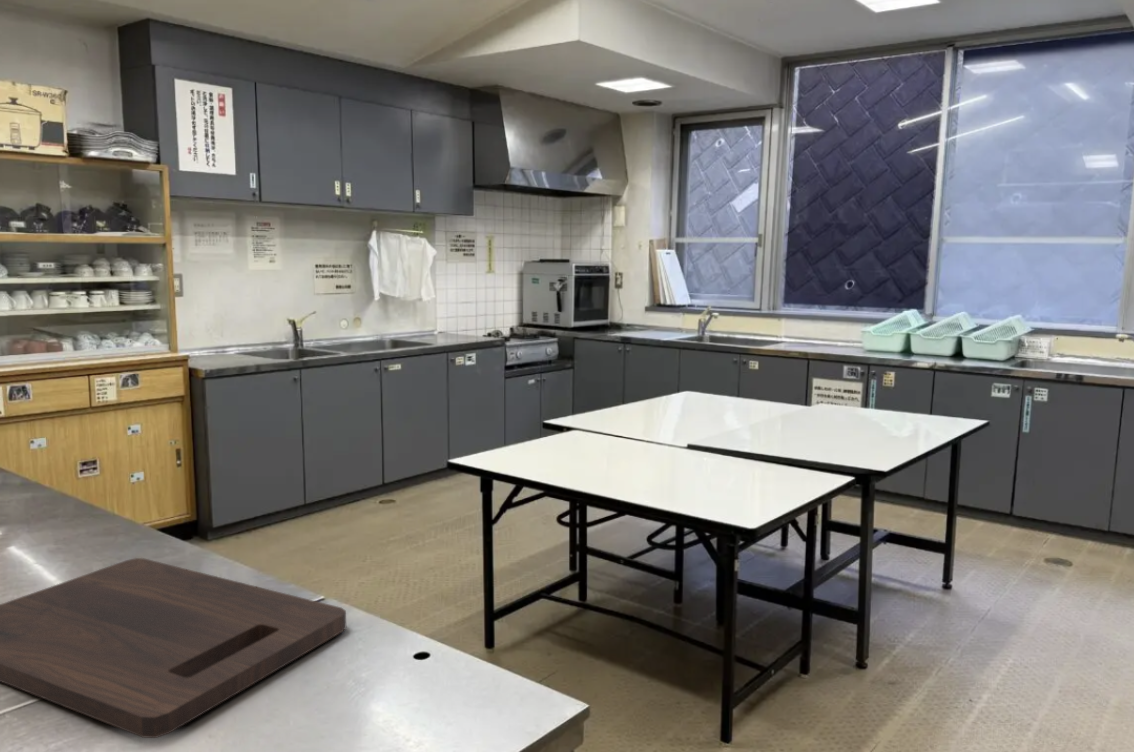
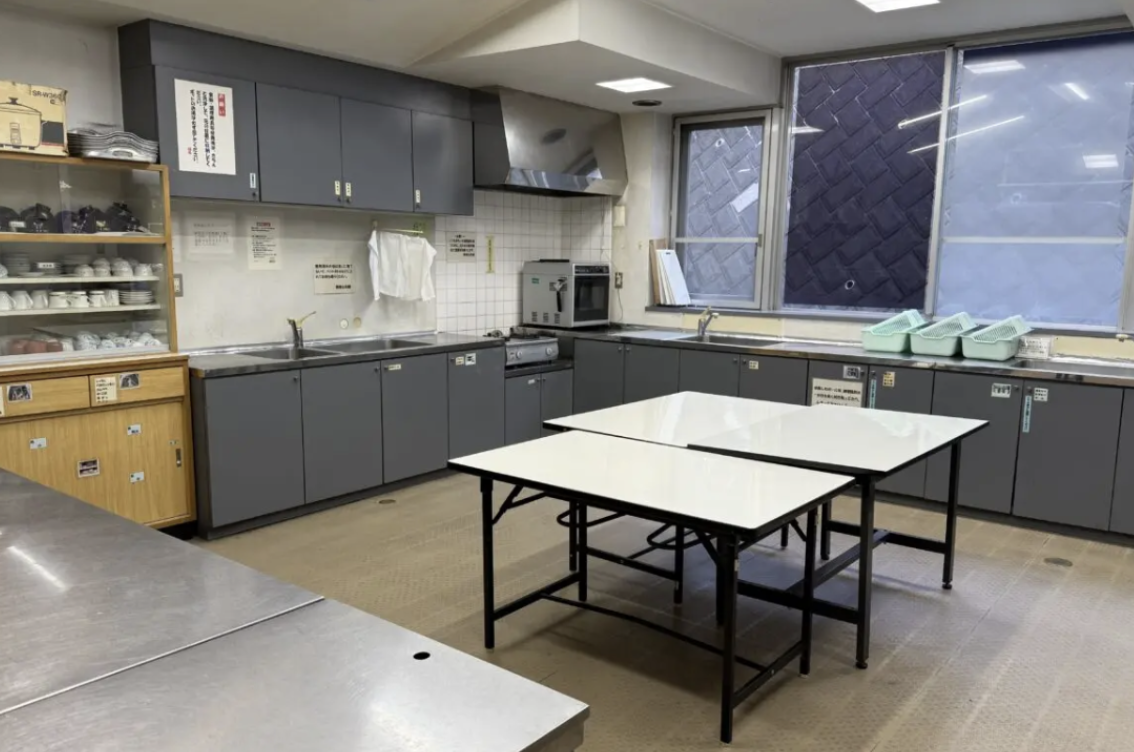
- cutting board [0,557,347,739]
